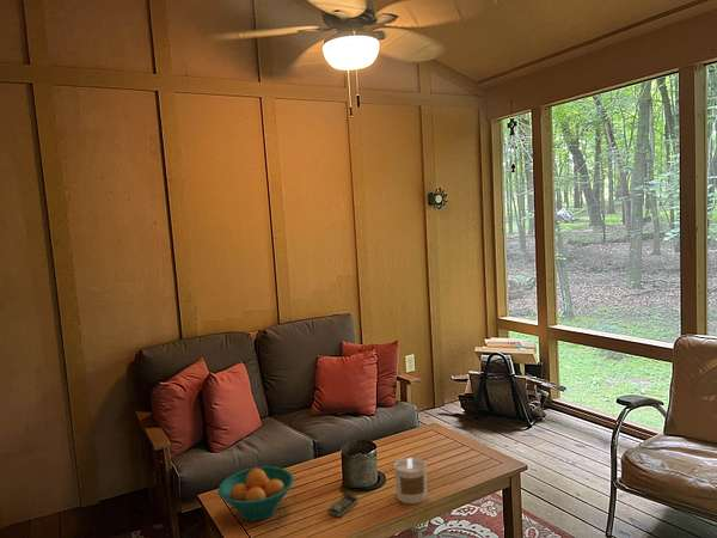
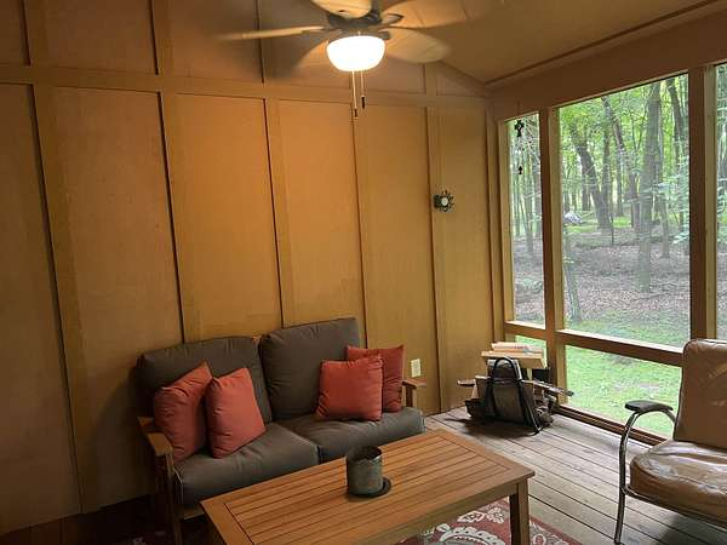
- fruit bowl [217,465,295,522]
- remote control [327,493,360,518]
- candle [393,457,428,505]
